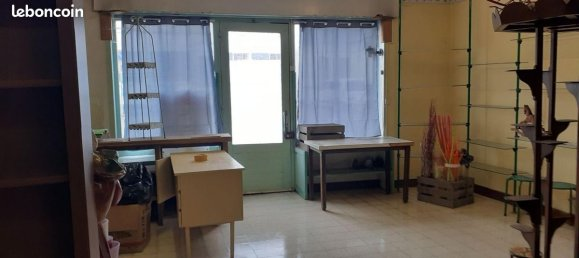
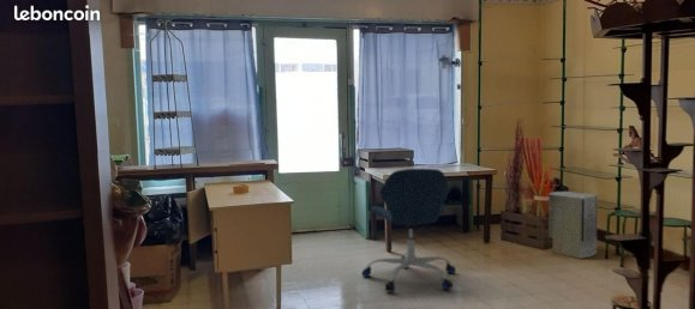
+ office chair [361,168,457,293]
+ air purifier [547,190,599,260]
